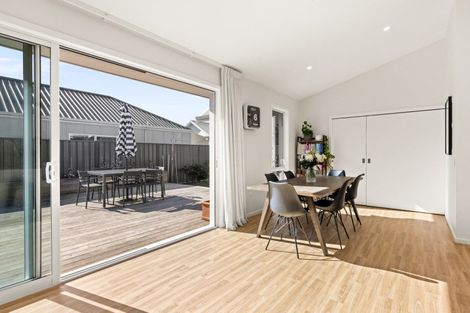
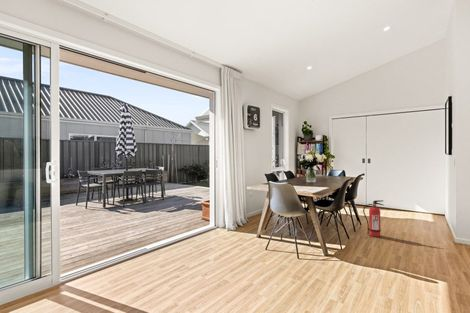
+ fire extinguisher [362,199,384,238]
